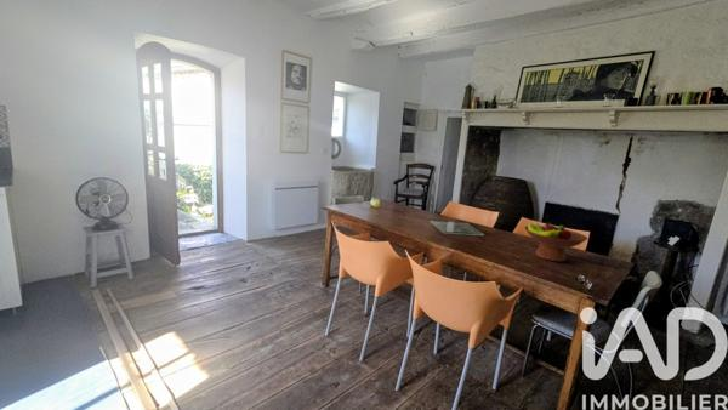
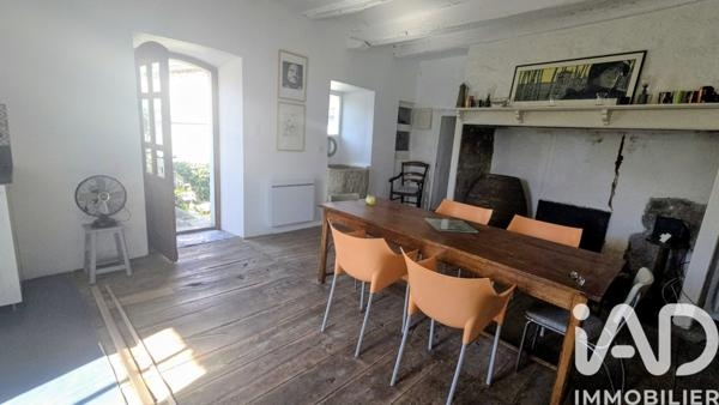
- fruit bowl [523,221,588,263]
